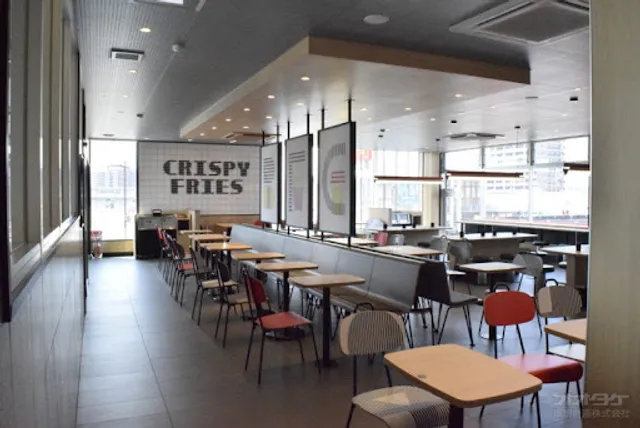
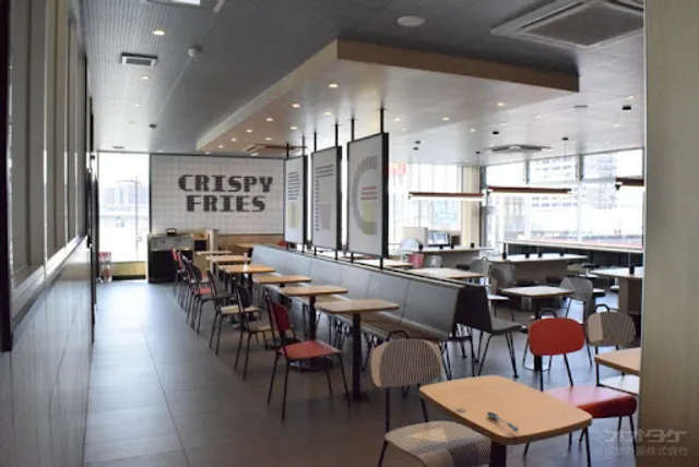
+ soupspoon [486,411,520,433]
